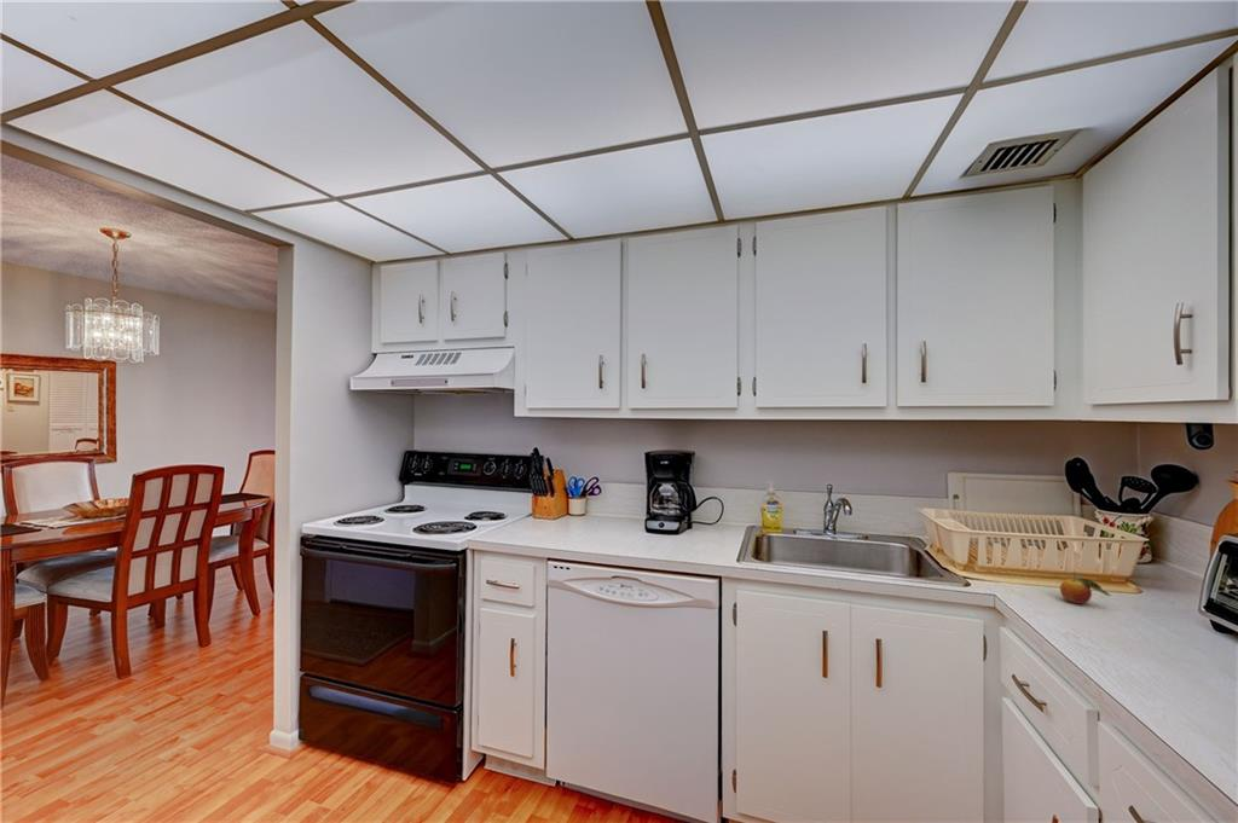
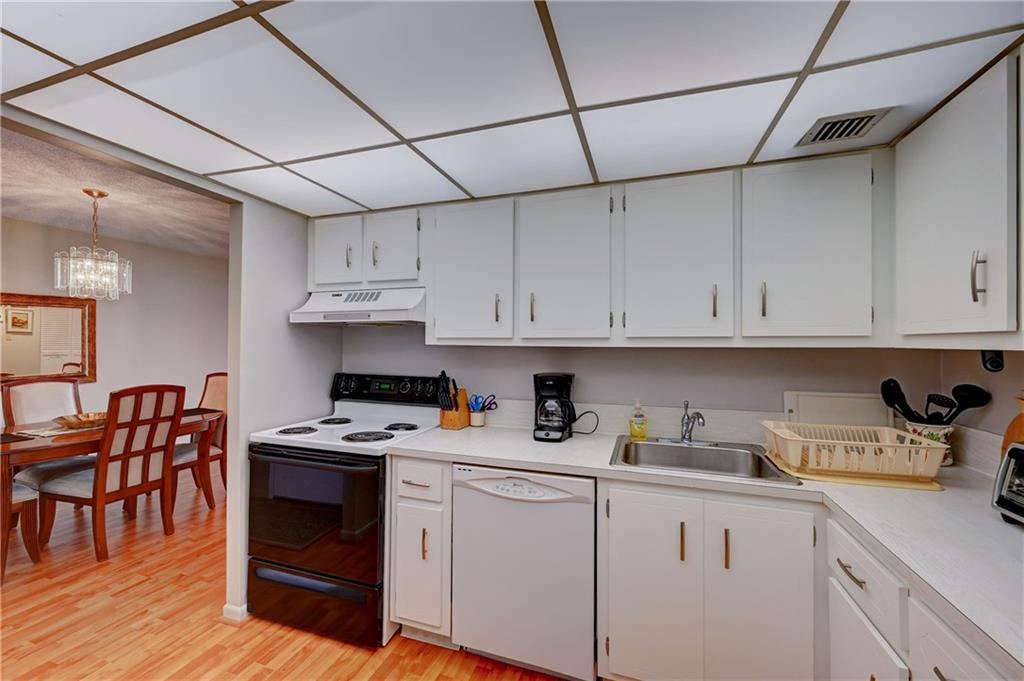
- fruit [1059,570,1112,605]
